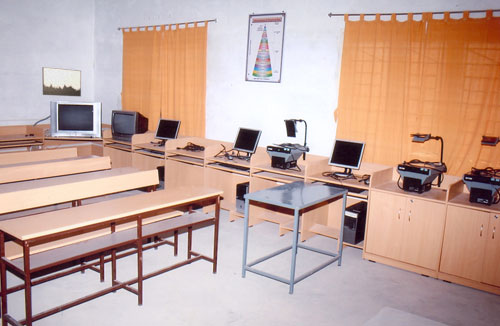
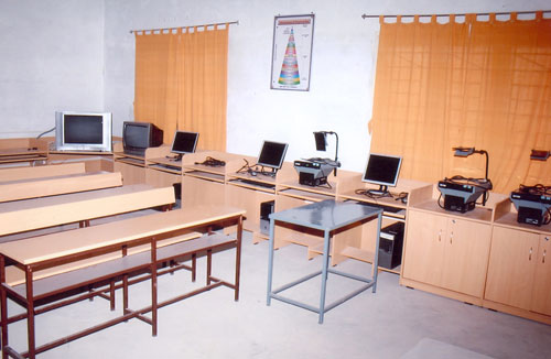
- wall art [41,66,82,98]
